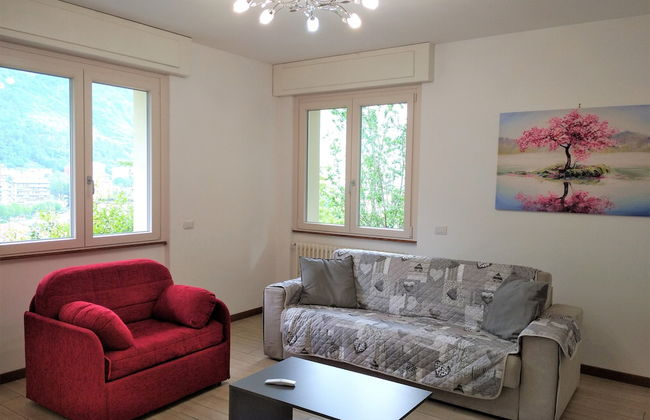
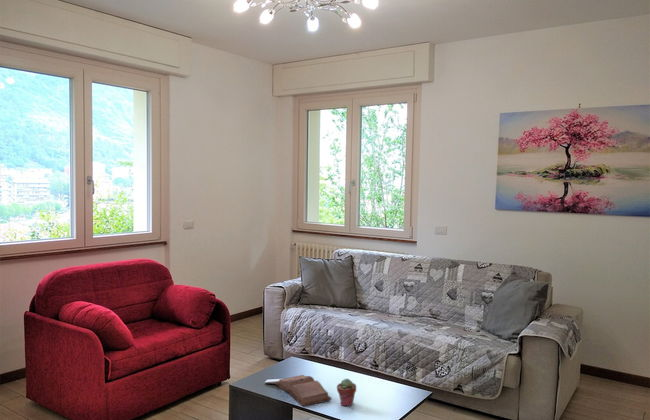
+ hardback book [275,374,332,407]
+ potted succulent [336,378,357,407]
